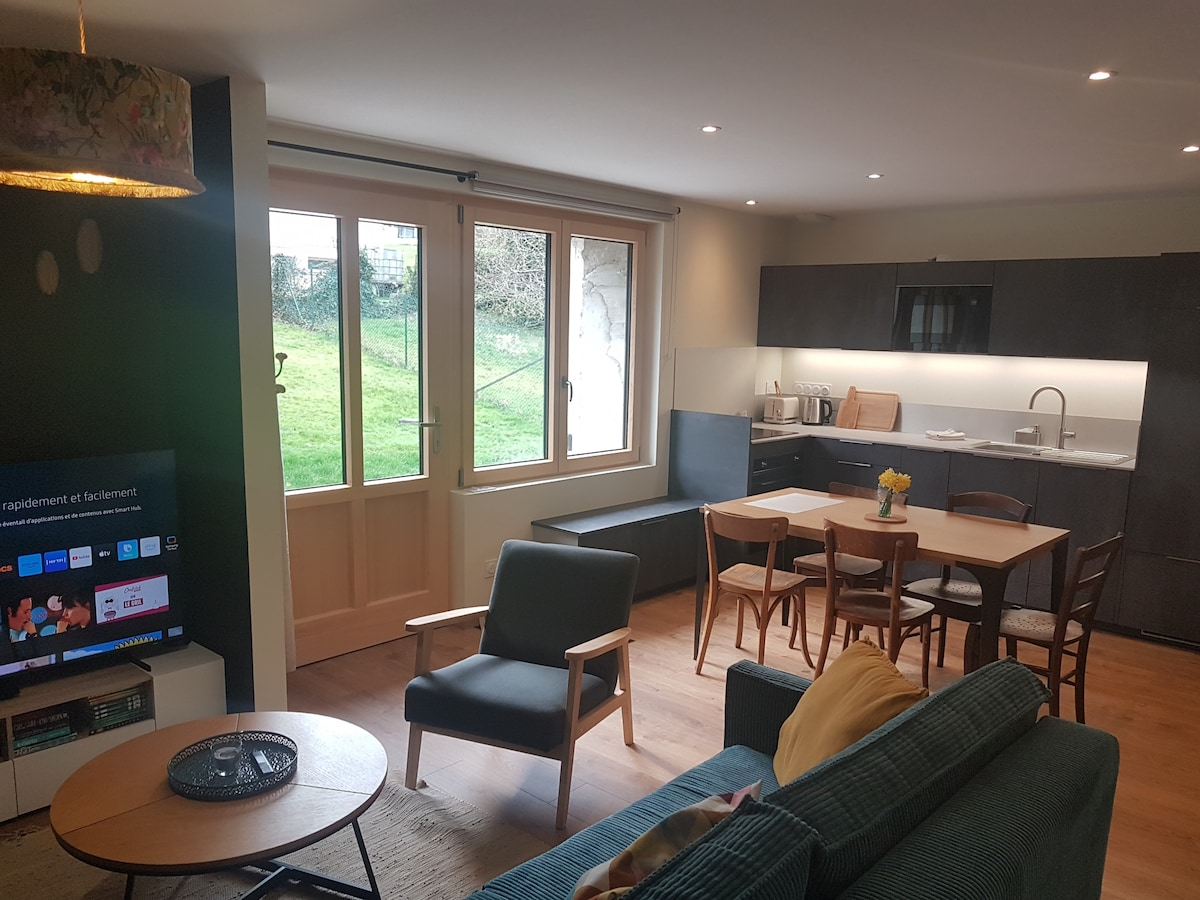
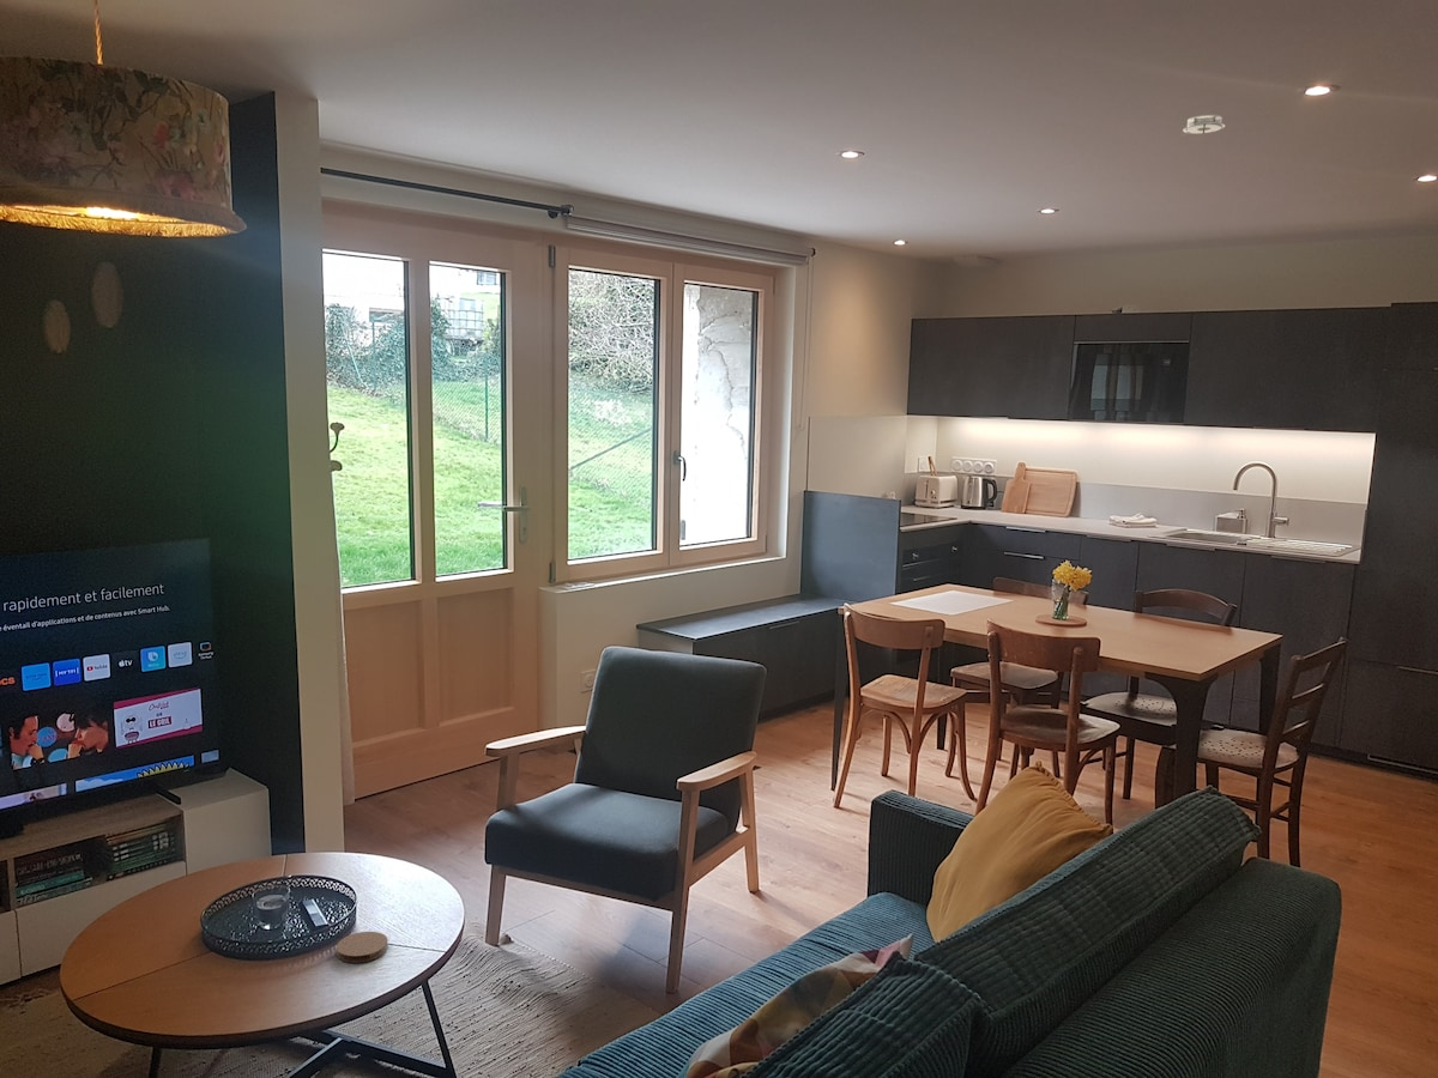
+ smoke detector [1182,114,1226,137]
+ coaster [336,931,389,964]
